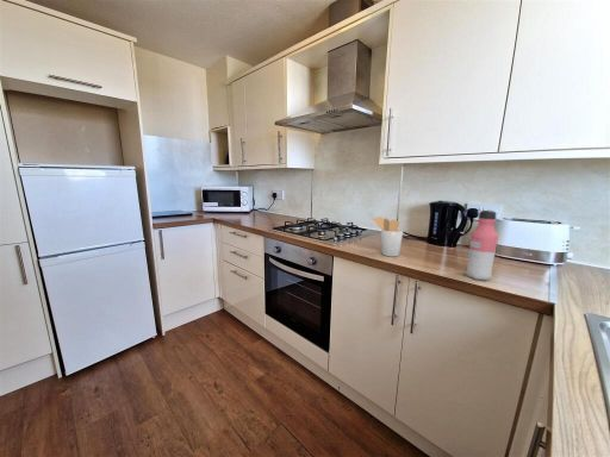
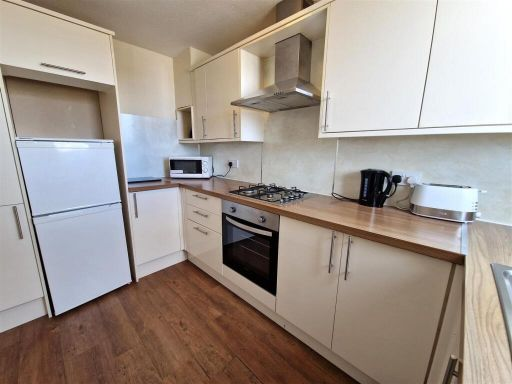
- utensil holder [371,215,404,258]
- water bottle [465,209,499,282]
